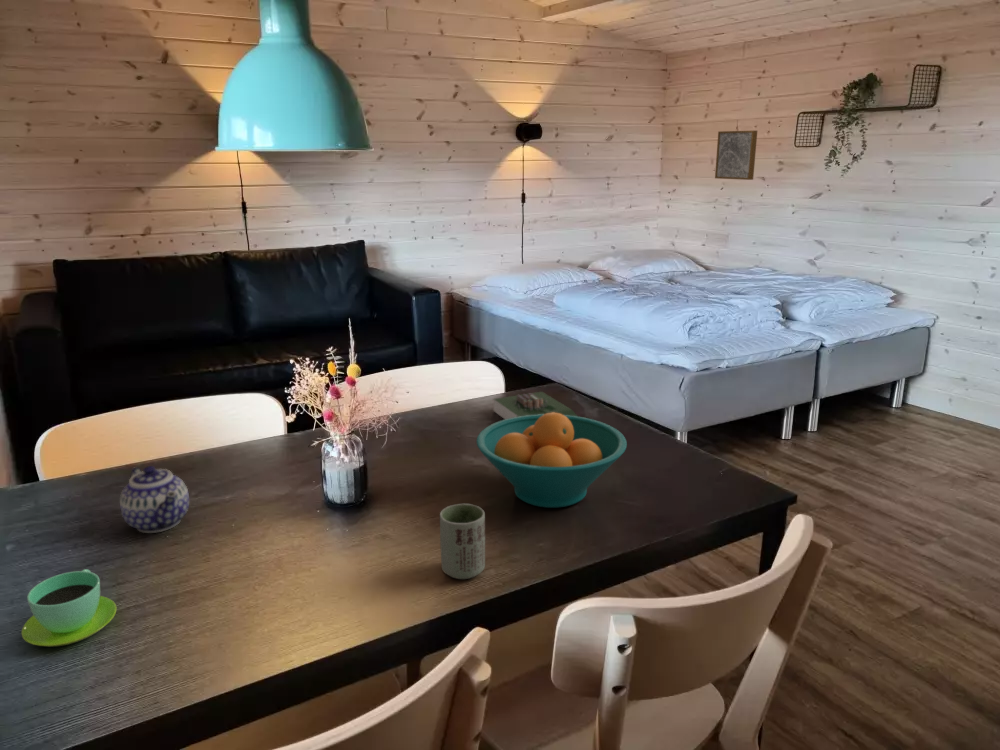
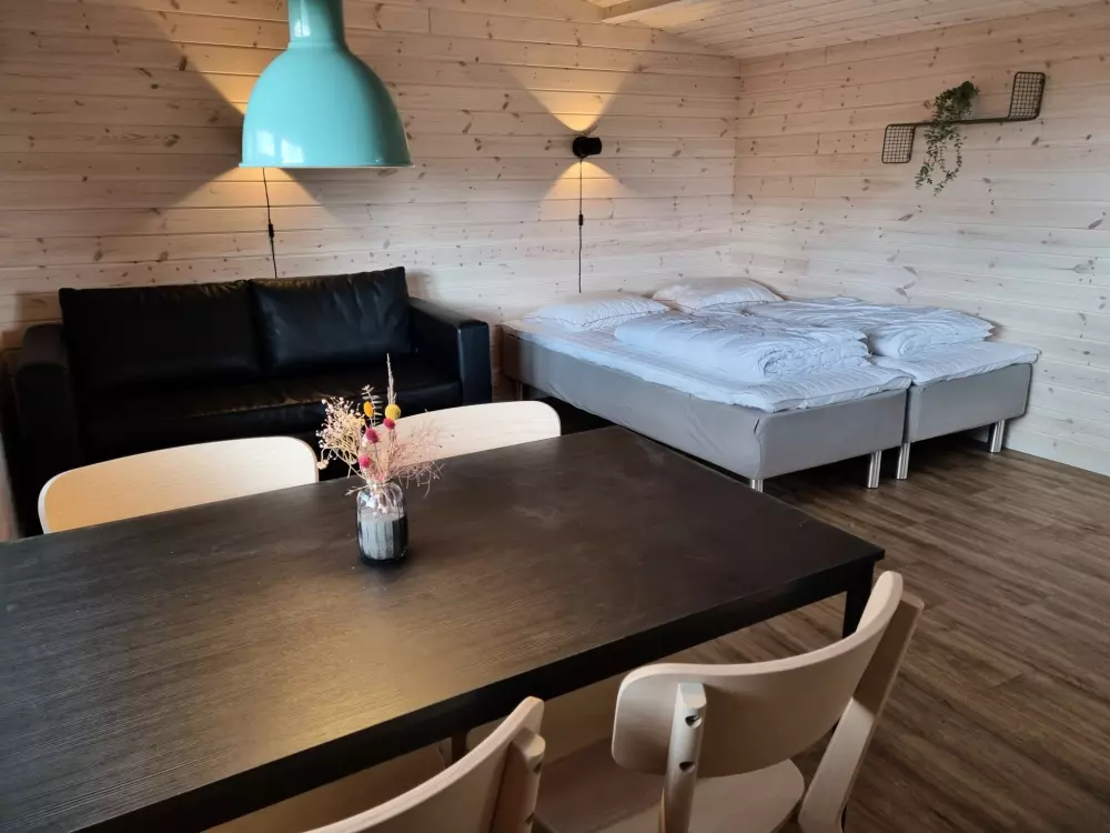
- teapot [119,465,190,534]
- cup [20,568,118,648]
- cup [439,503,486,580]
- fruit bowl [475,412,628,509]
- book [493,391,580,420]
- wall art [714,130,758,181]
